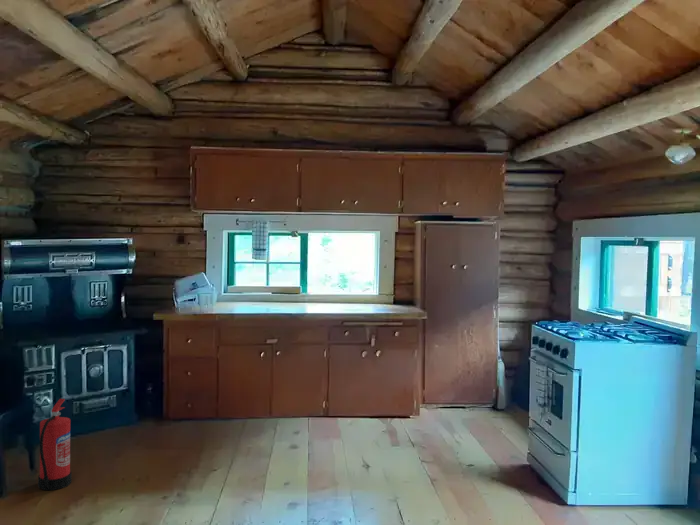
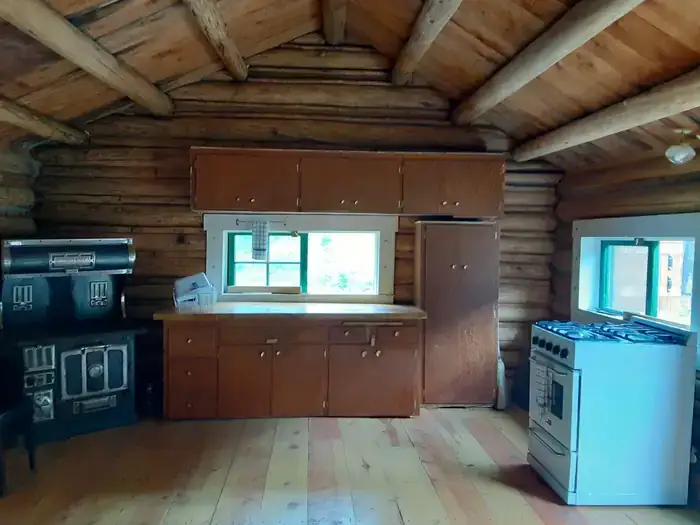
- fire extinguisher [37,398,72,491]
